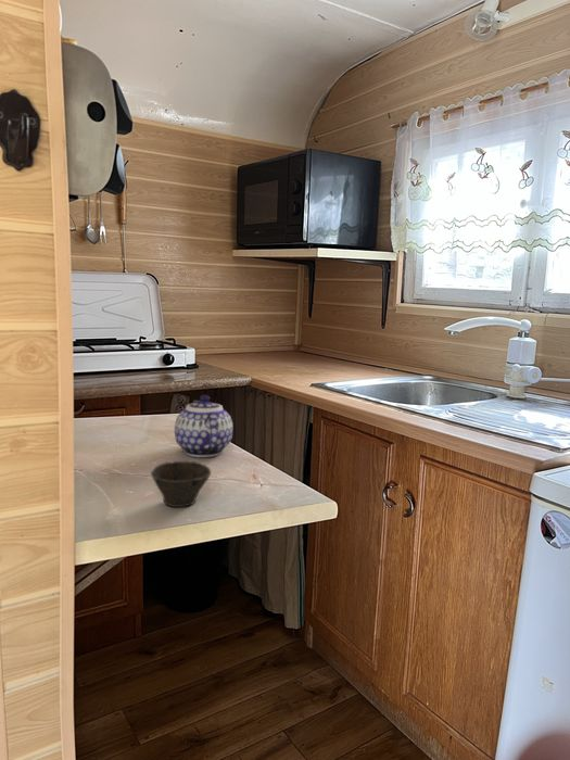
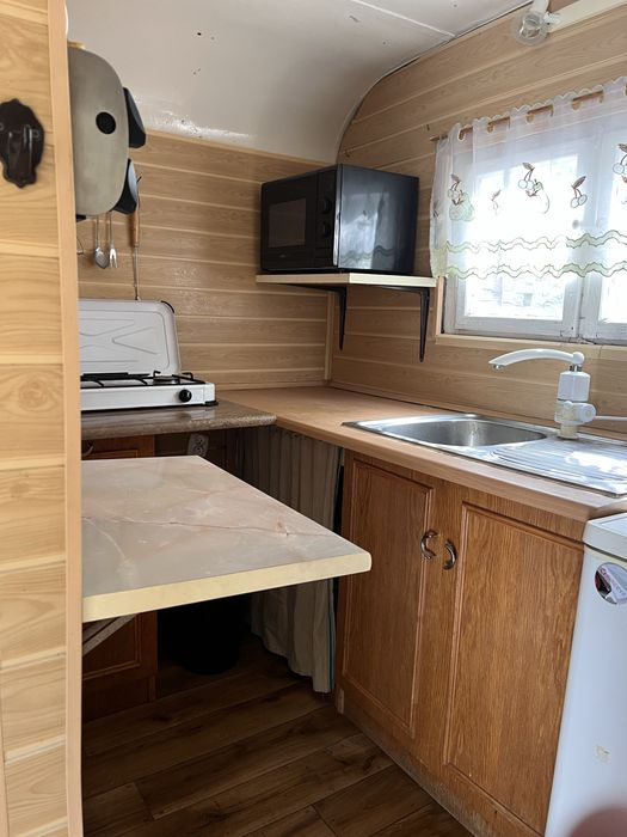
- teapot [174,394,233,458]
- cup [150,460,212,508]
